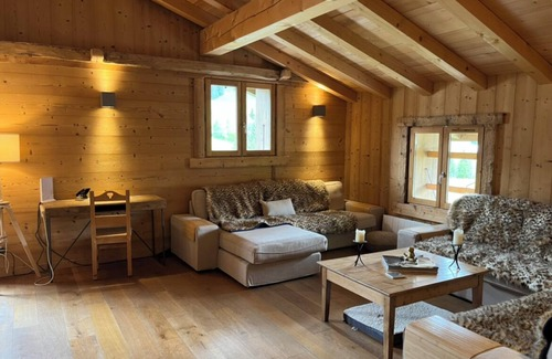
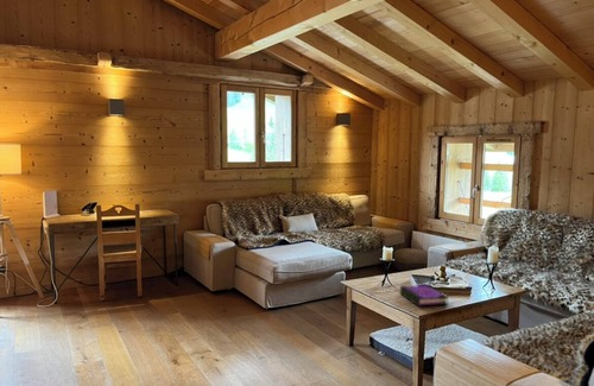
+ board game [399,283,449,308]
